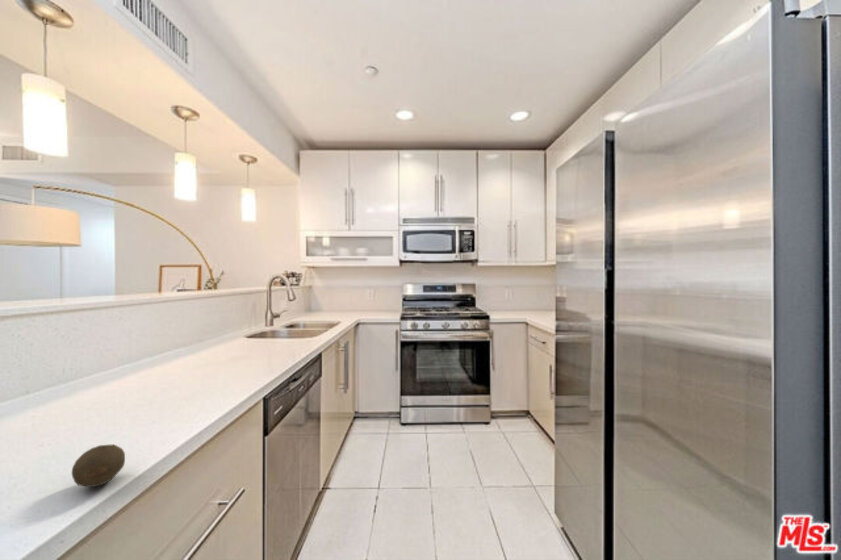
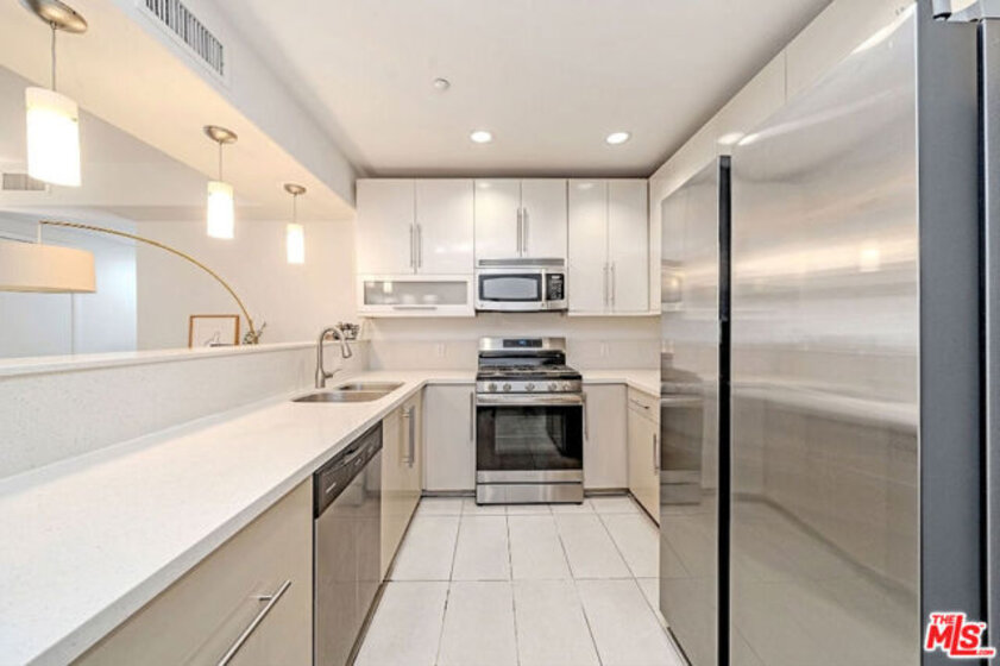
- fruit [71,444,126,488]
